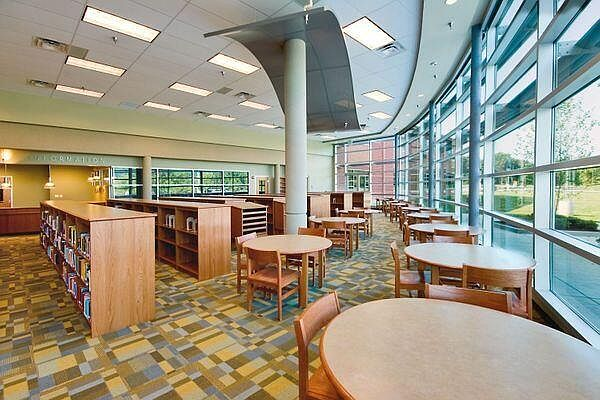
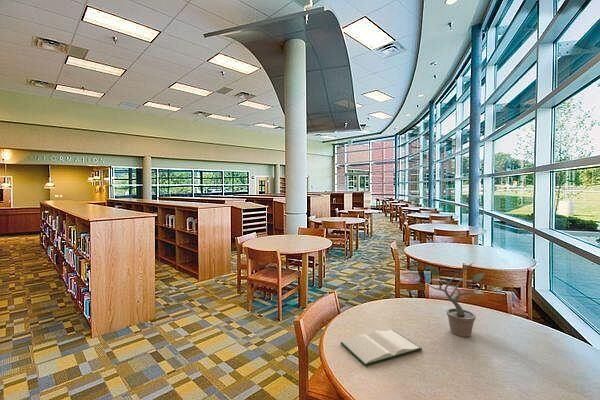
+ hardback book [340,329,423,367]
+ potted plant [424,262,486,338]
